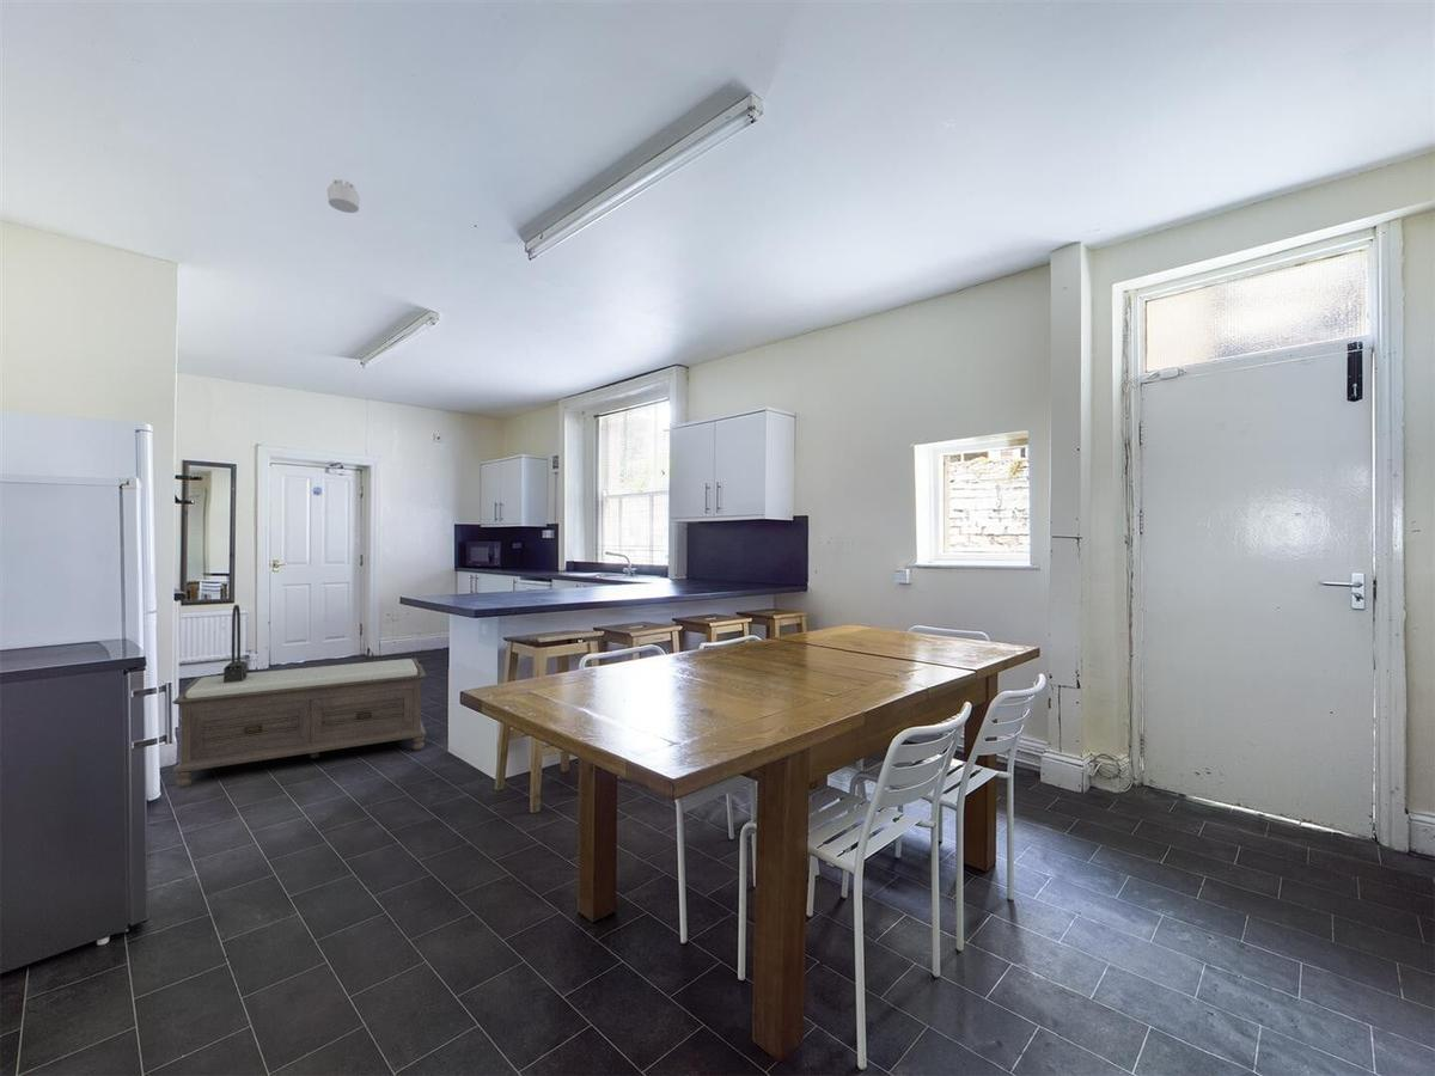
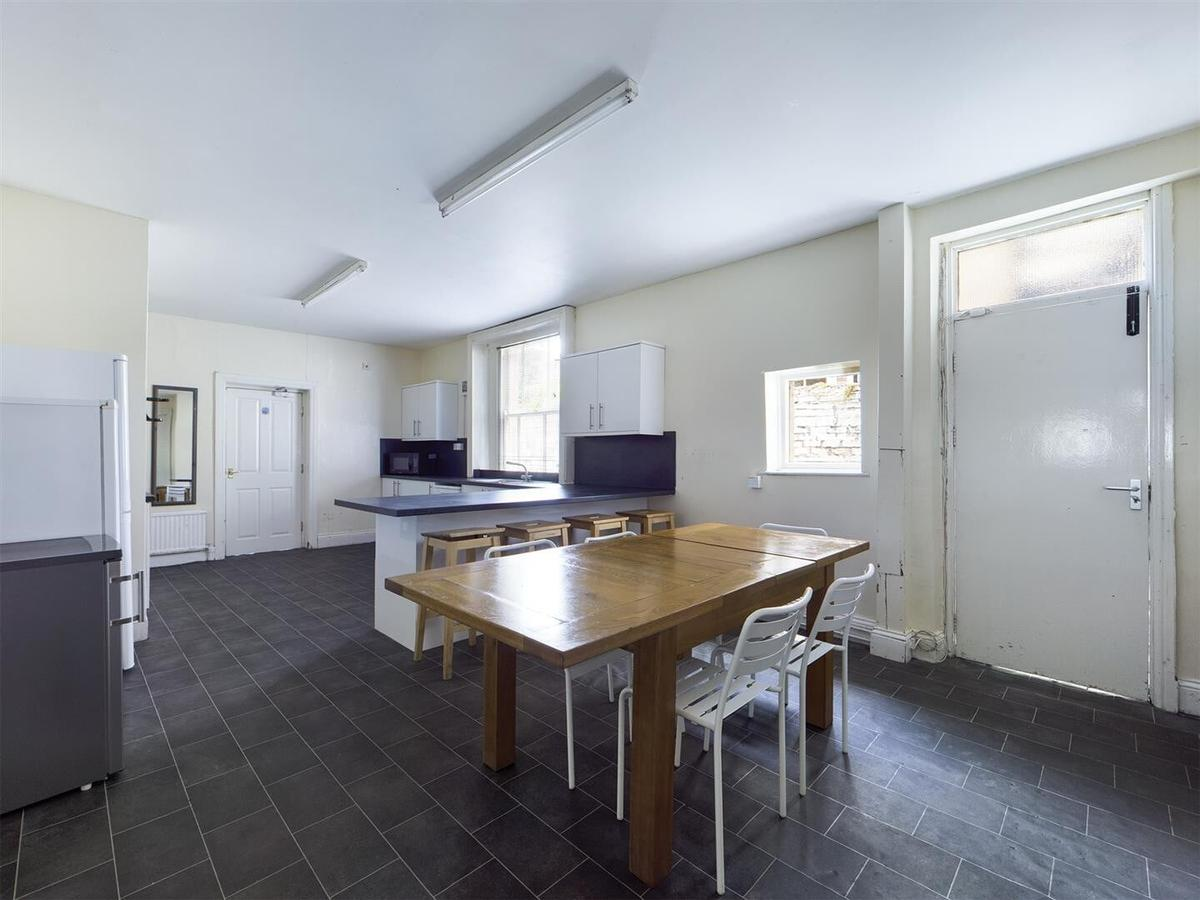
- bench [171,656,428,789]
- satchel [222,604,249,683]
- smoke detector [326,178,361,214]
